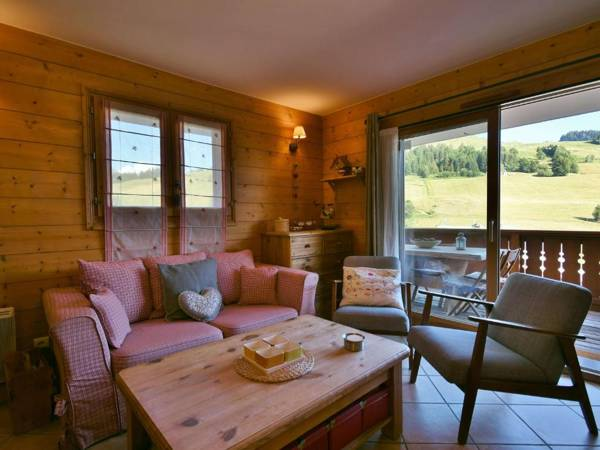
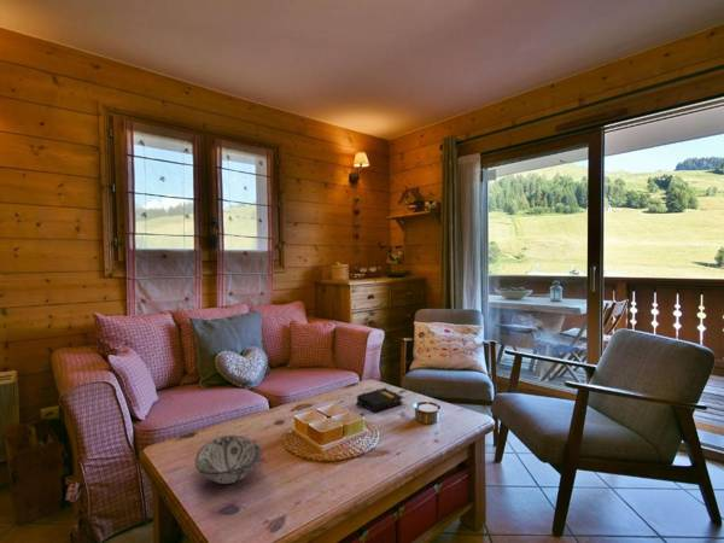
+ decorative bowl [194,434,264,485]
+ book [354,386,404,414]
